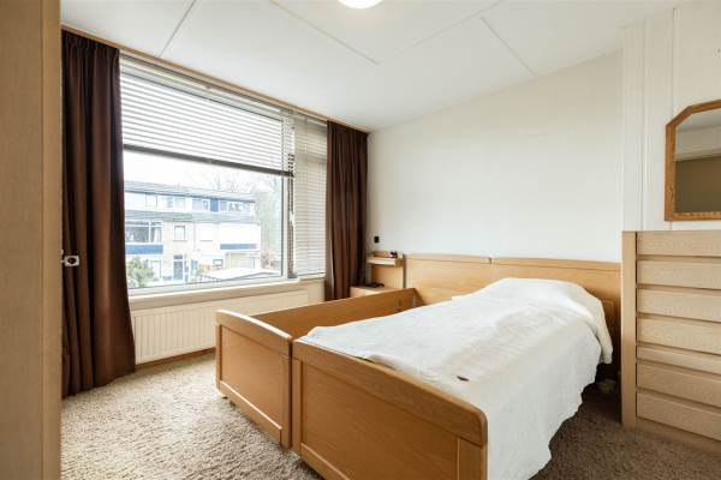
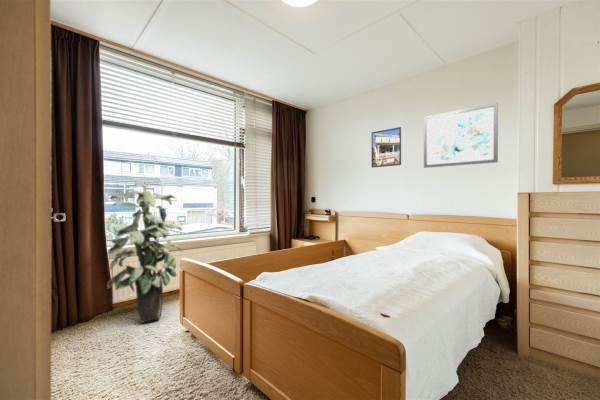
+ indoor plant [106,183,184,323]
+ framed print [371,126,402,169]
+ wall art [423,101,499,169]
